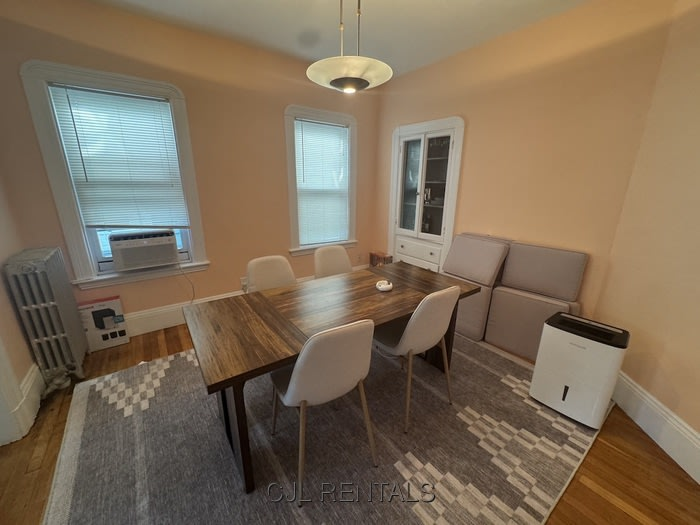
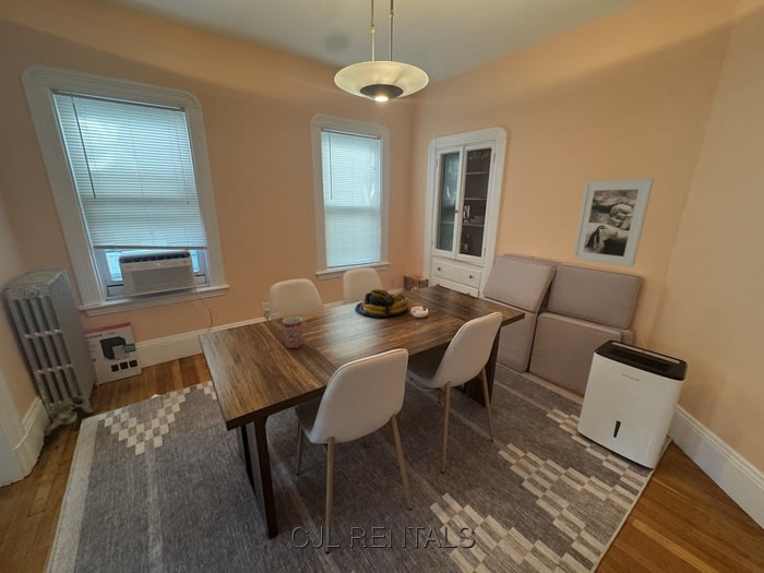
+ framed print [572,178,655,268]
+ mug [282,315,303,349]
+ fruit bowl [354,288,409,318]
